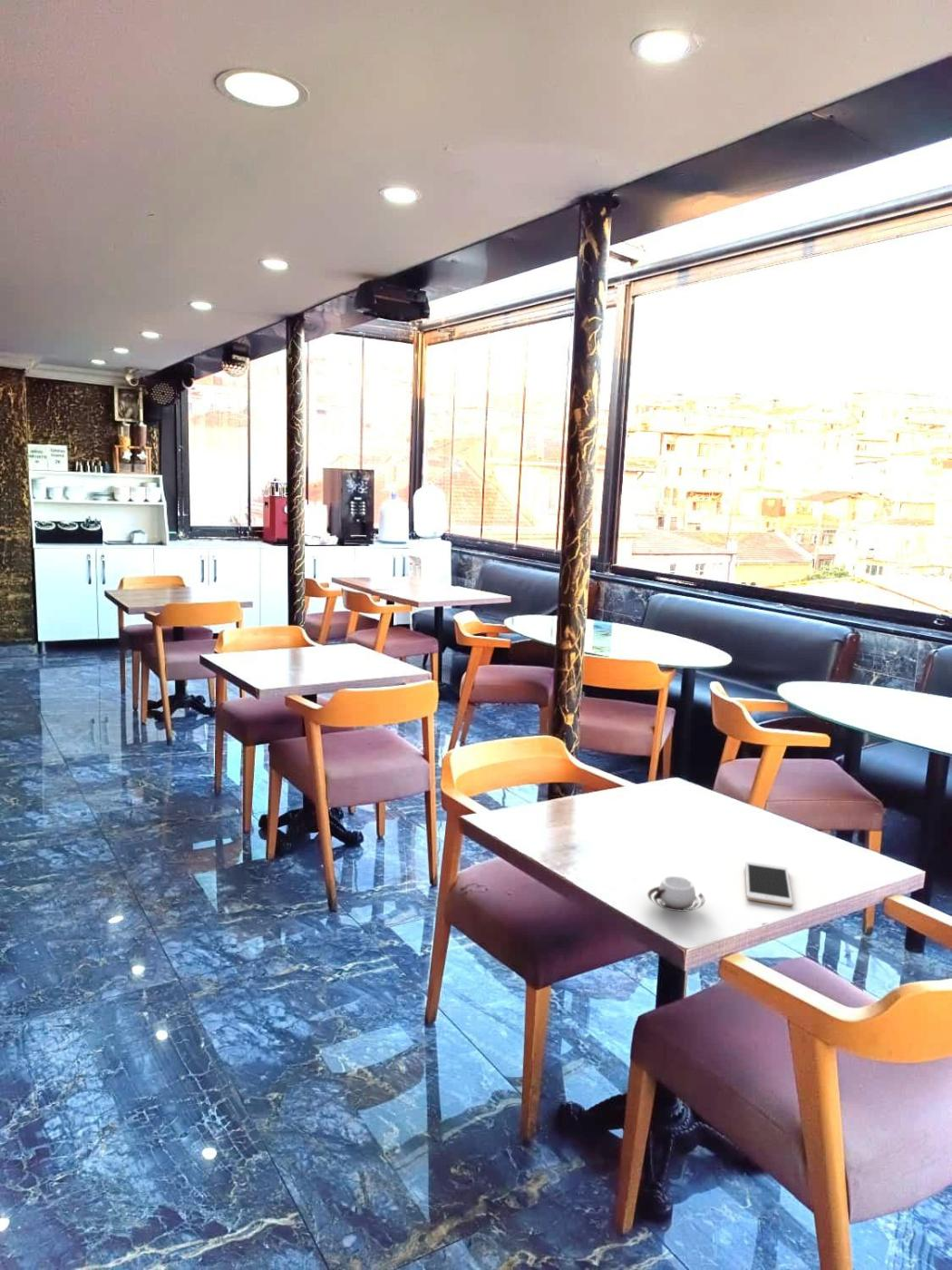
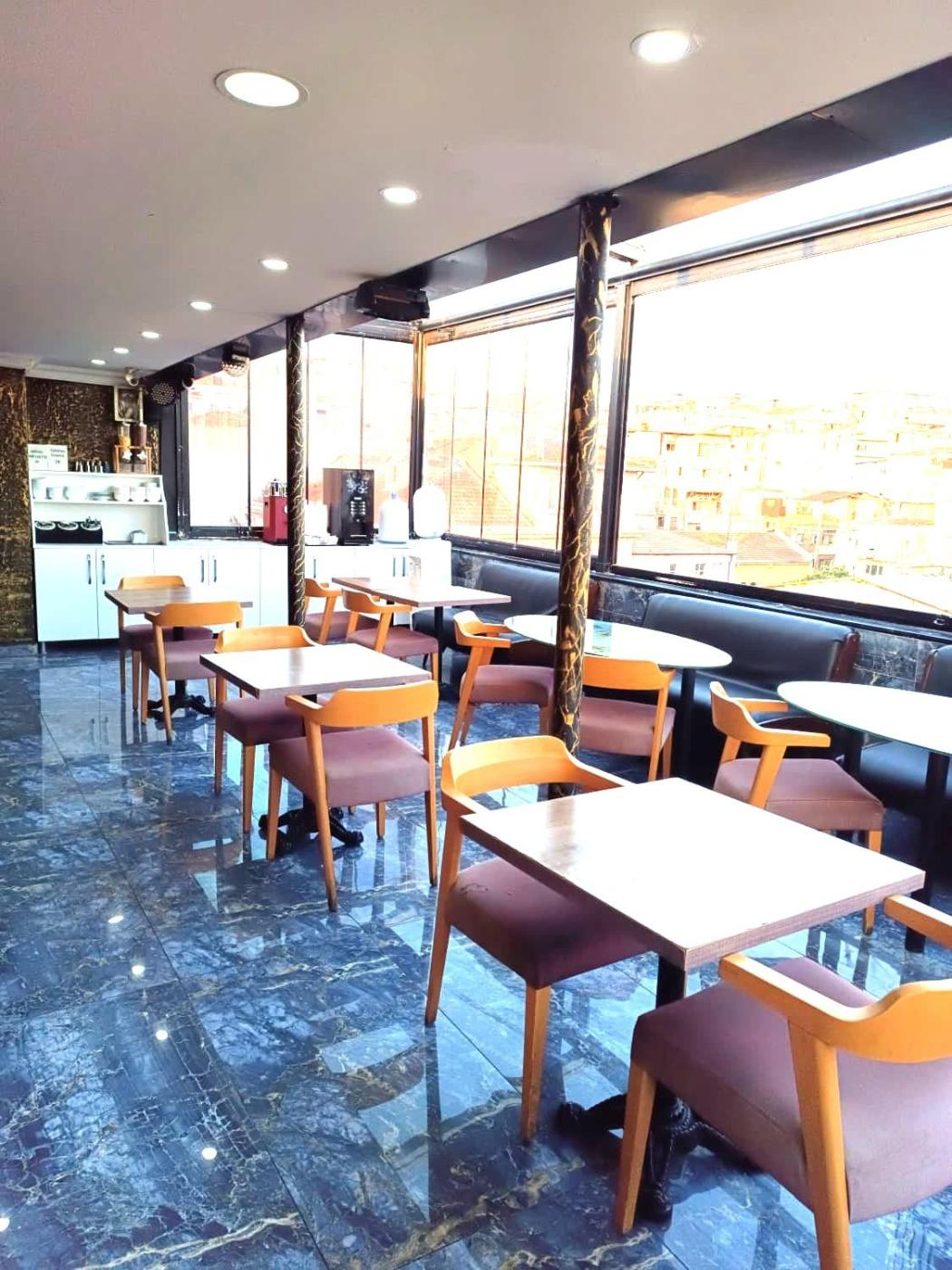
- cup [646,875,705,913]
- cell phone [744,861,793,907]
